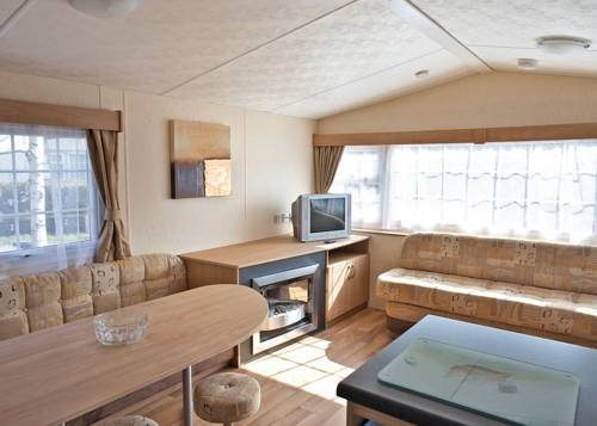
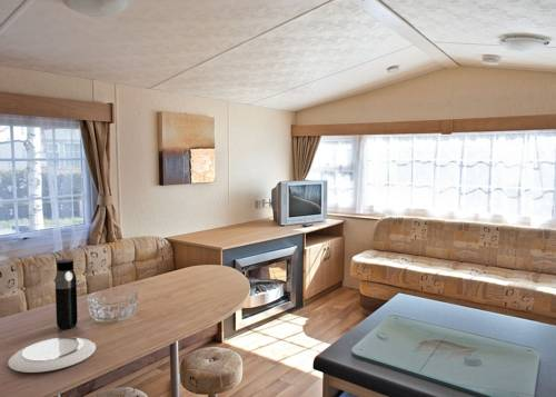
+ water bottle [54,258,79,330]
+ plate [7,336,97,374]
